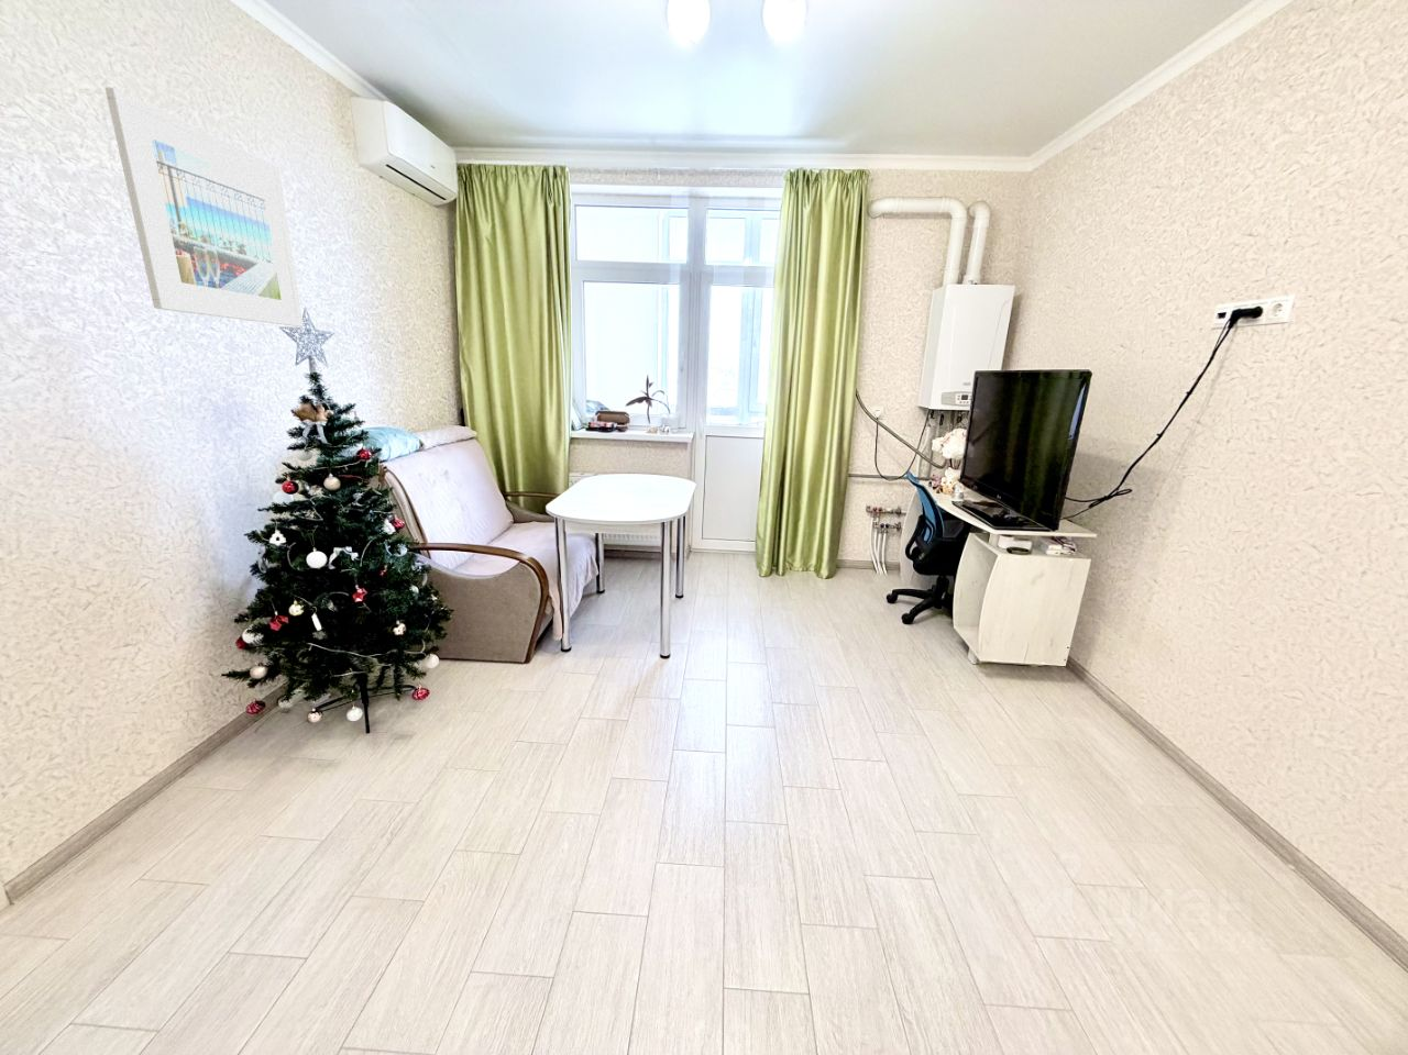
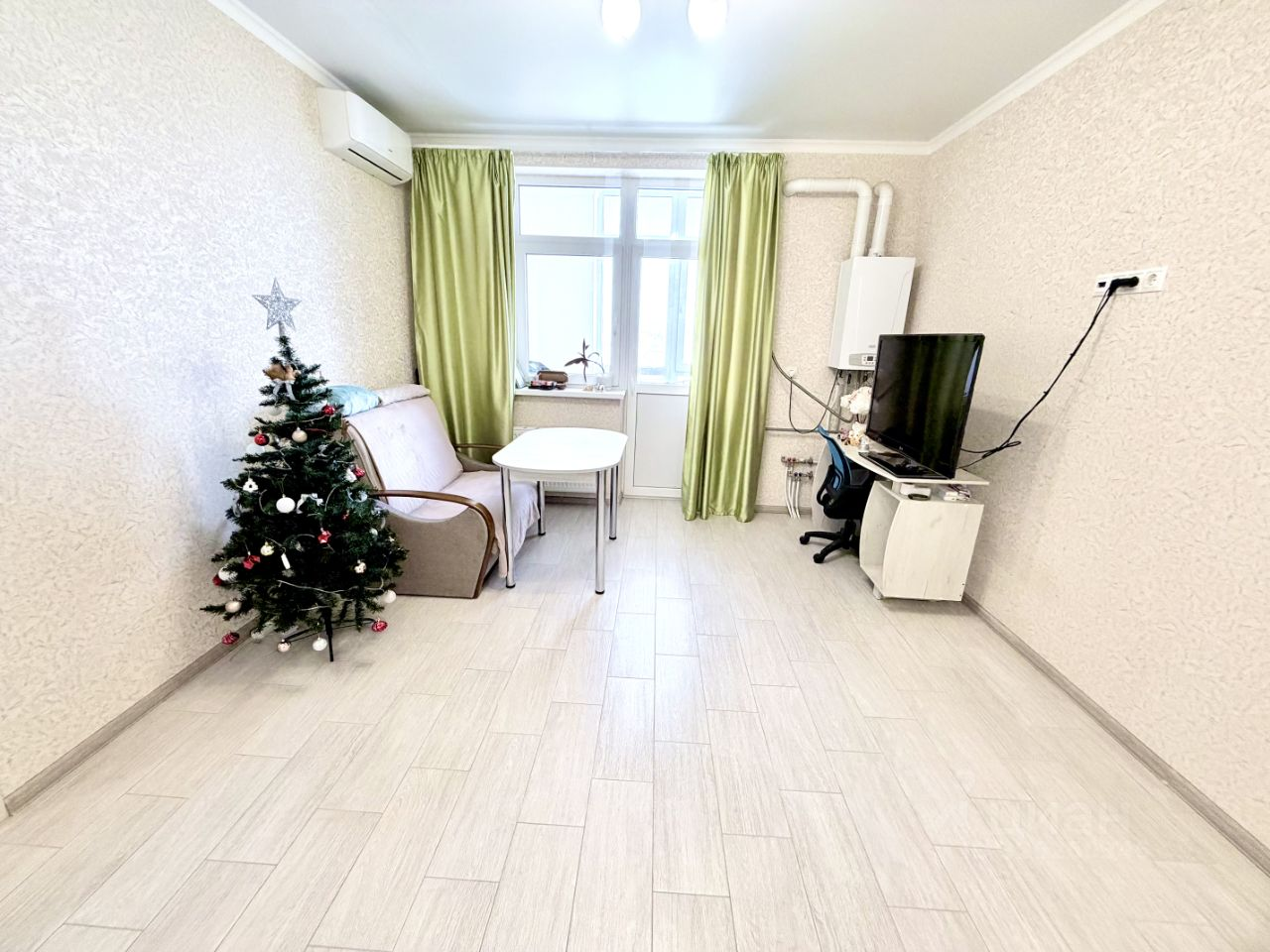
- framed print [104,86,305,328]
